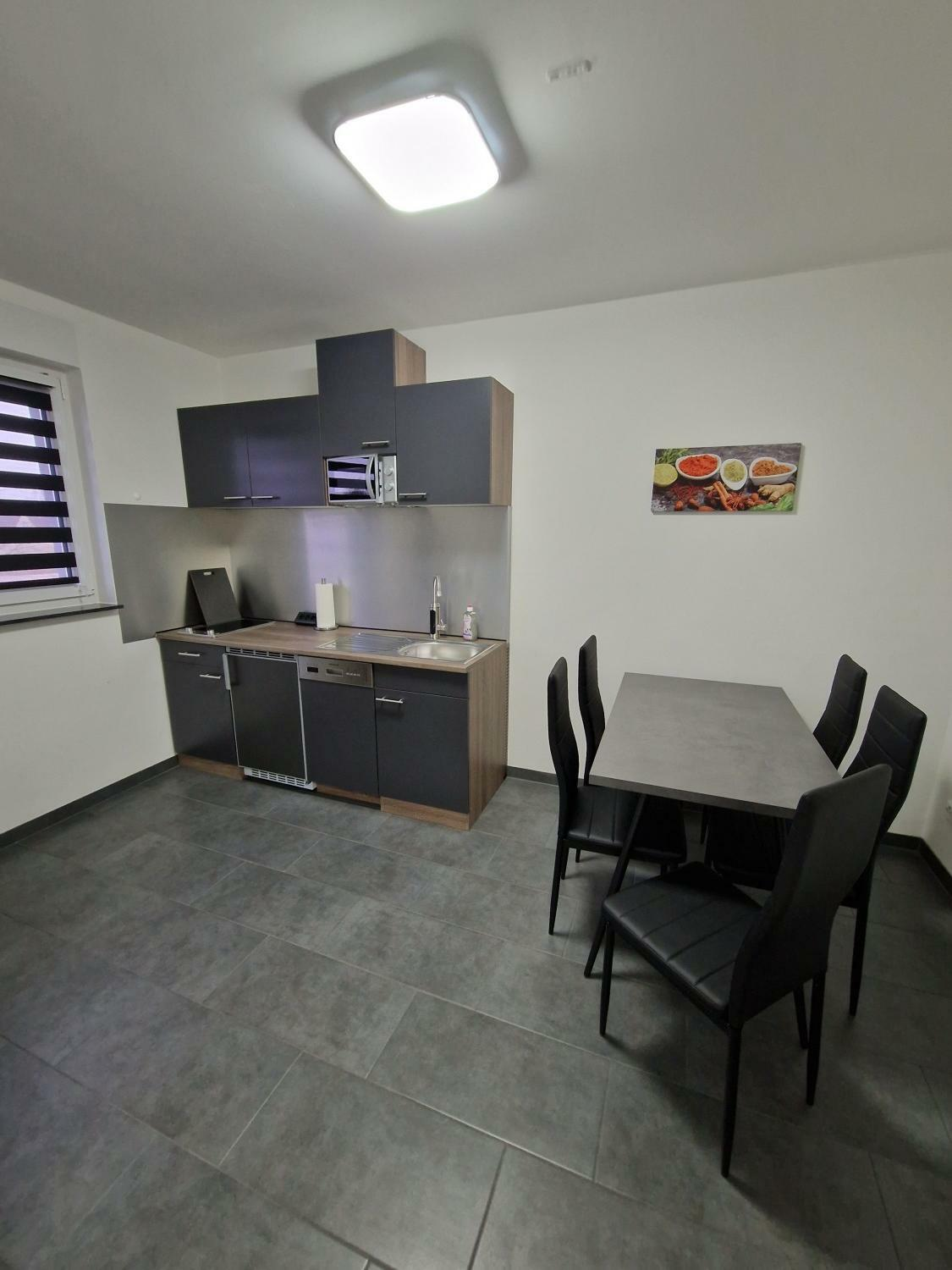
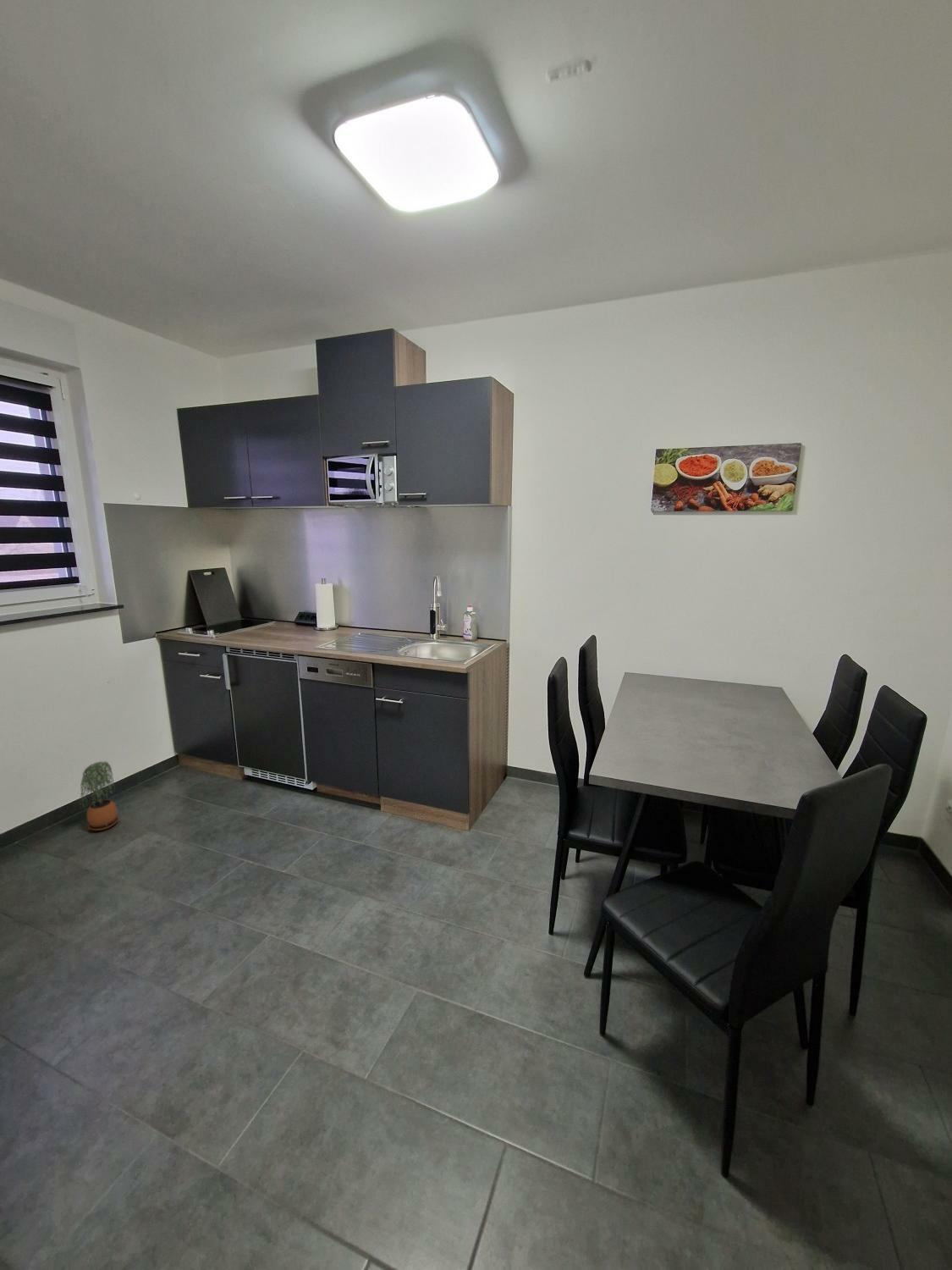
+ potted plant [79,760,120,831]
